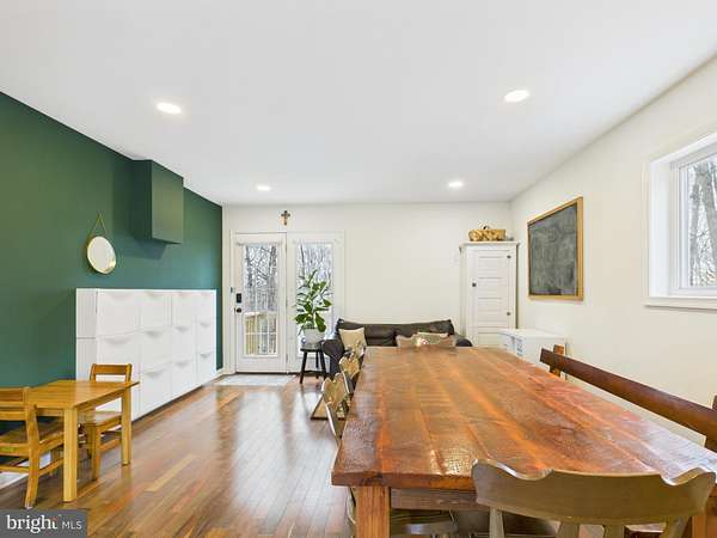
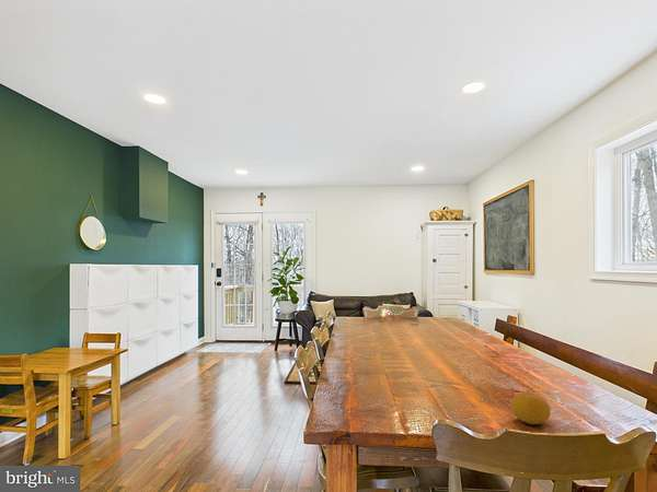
+ fruit [510,390,552,425]
